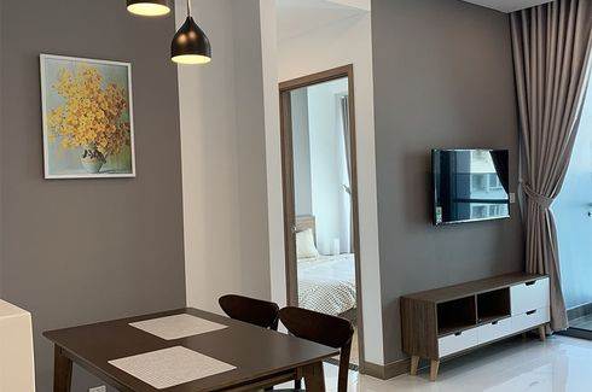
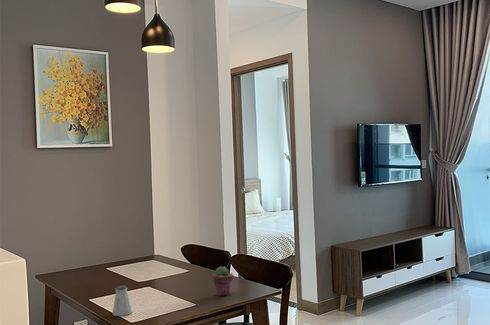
+ saltshaker [112,285,133,317]
+ potted succulent [211,265,235,297]
